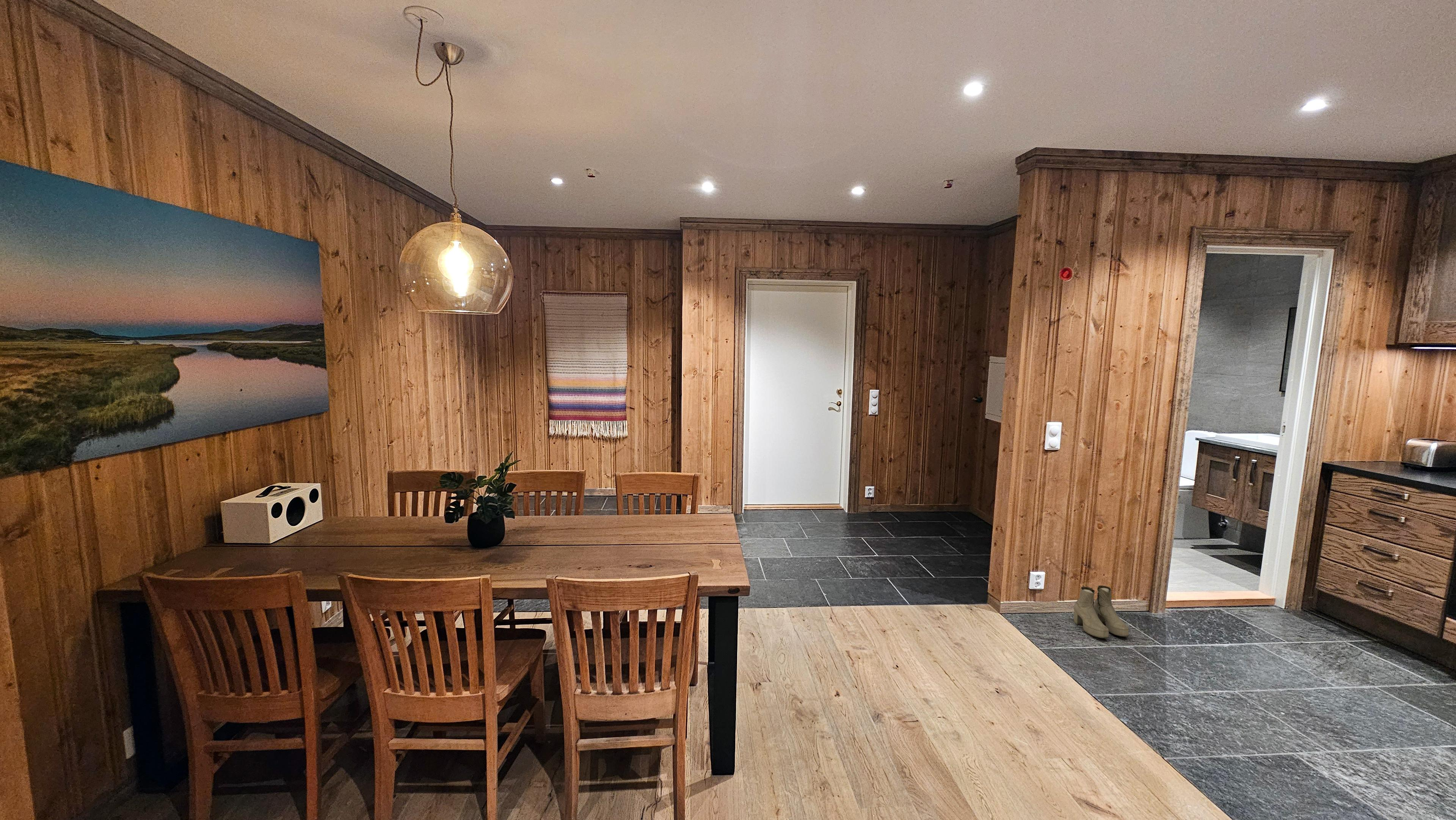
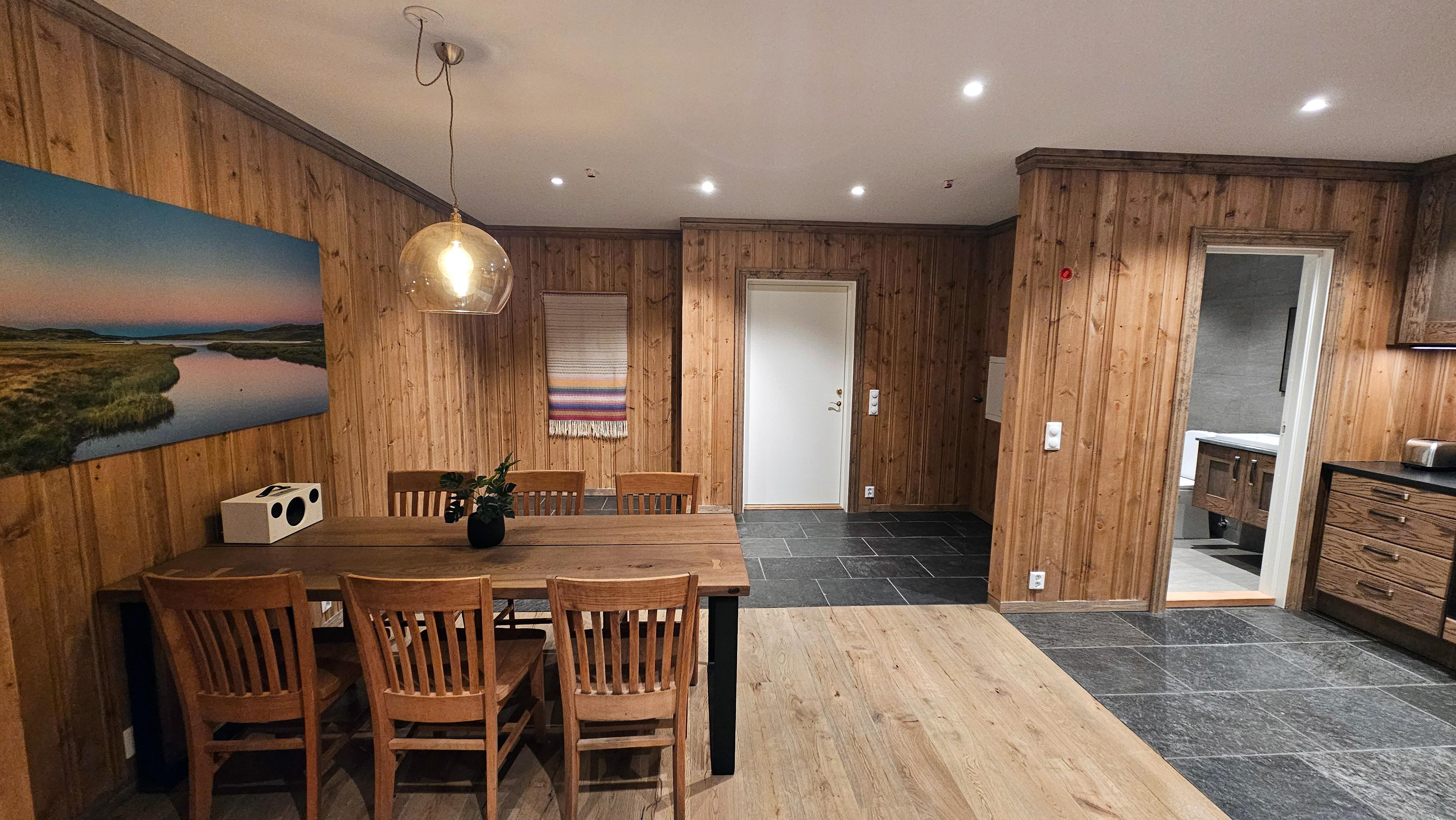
- boots [1073,585,1129,639]
